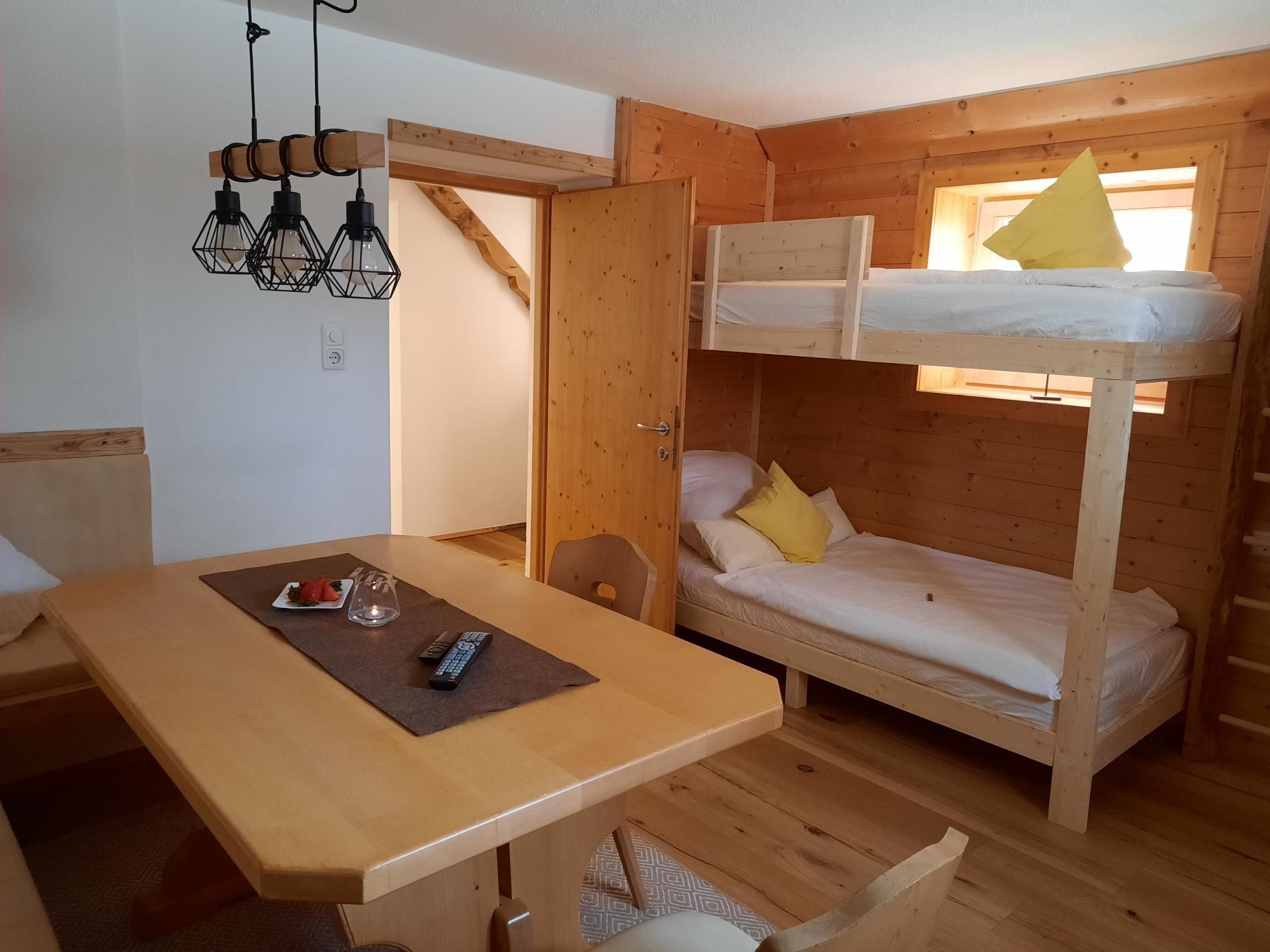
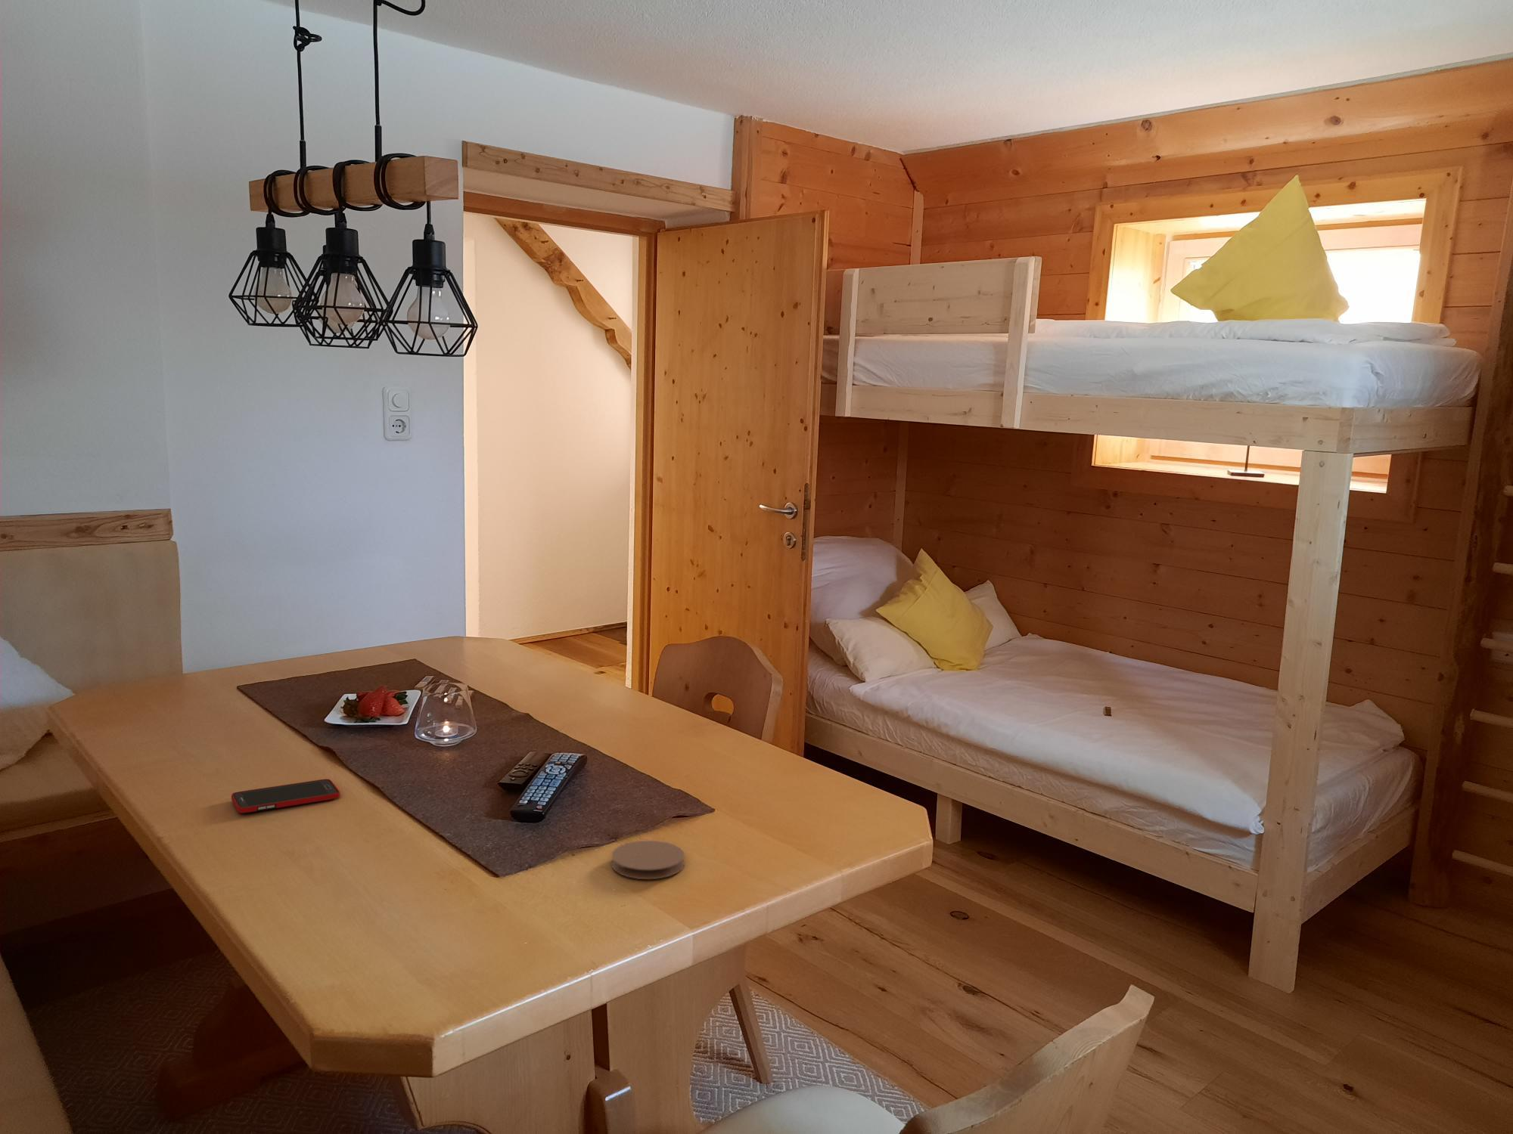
+ cell phone [231,779,341,815]
+ coaster [611,840,685,880]
